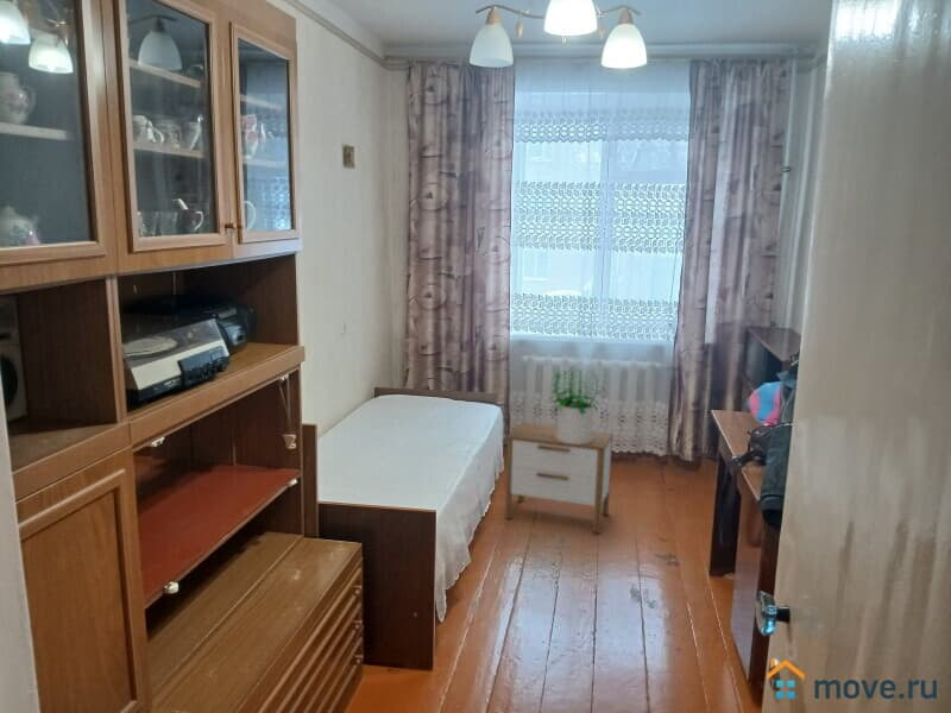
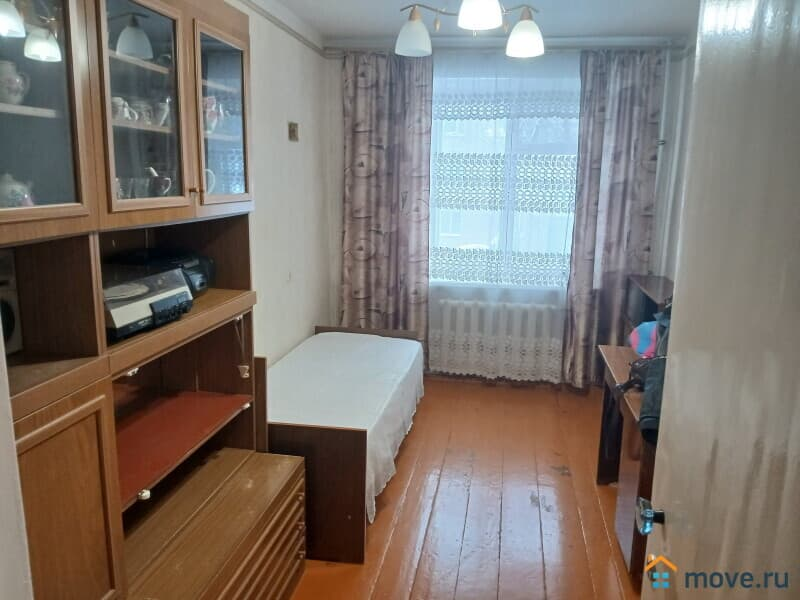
- nightstand [504,422,615,535]
- potted plant [548,368,606,443]
